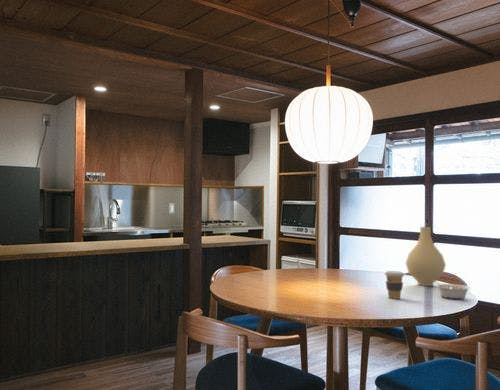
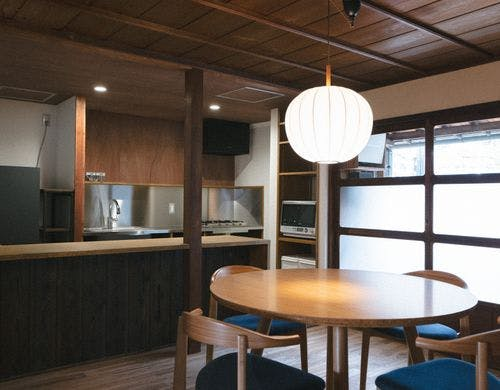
- vase [405,226,447,287]
- coffee cup [384,270,405,300]
- legume [434,280,471,300]
